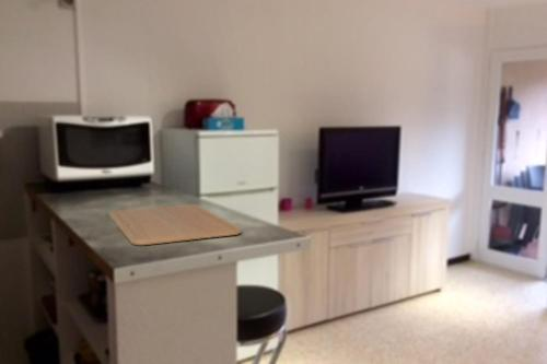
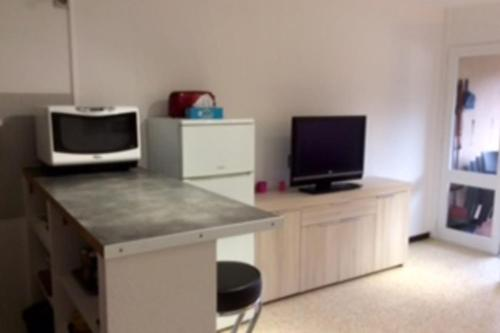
- chopping board [107,203,242,246]
